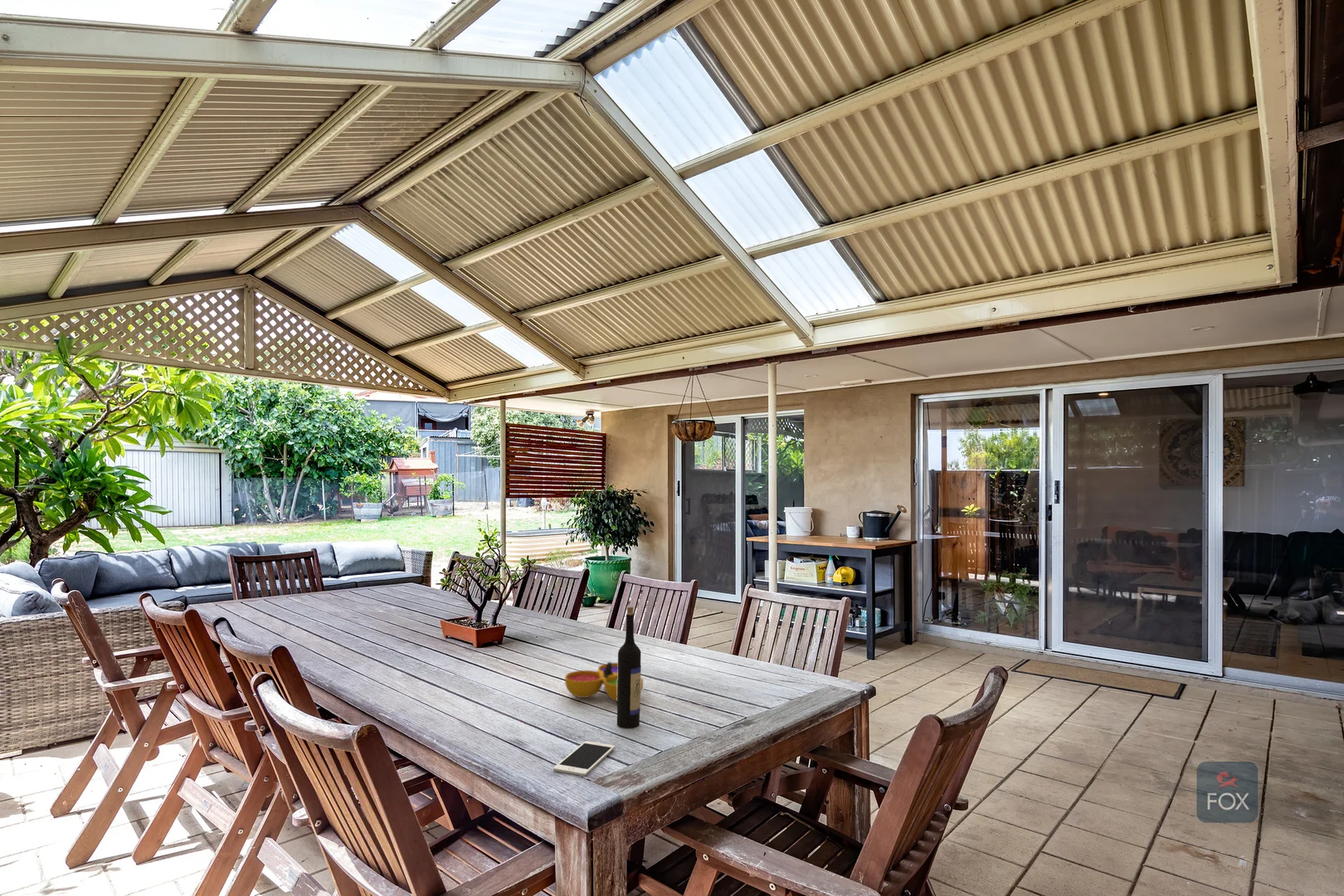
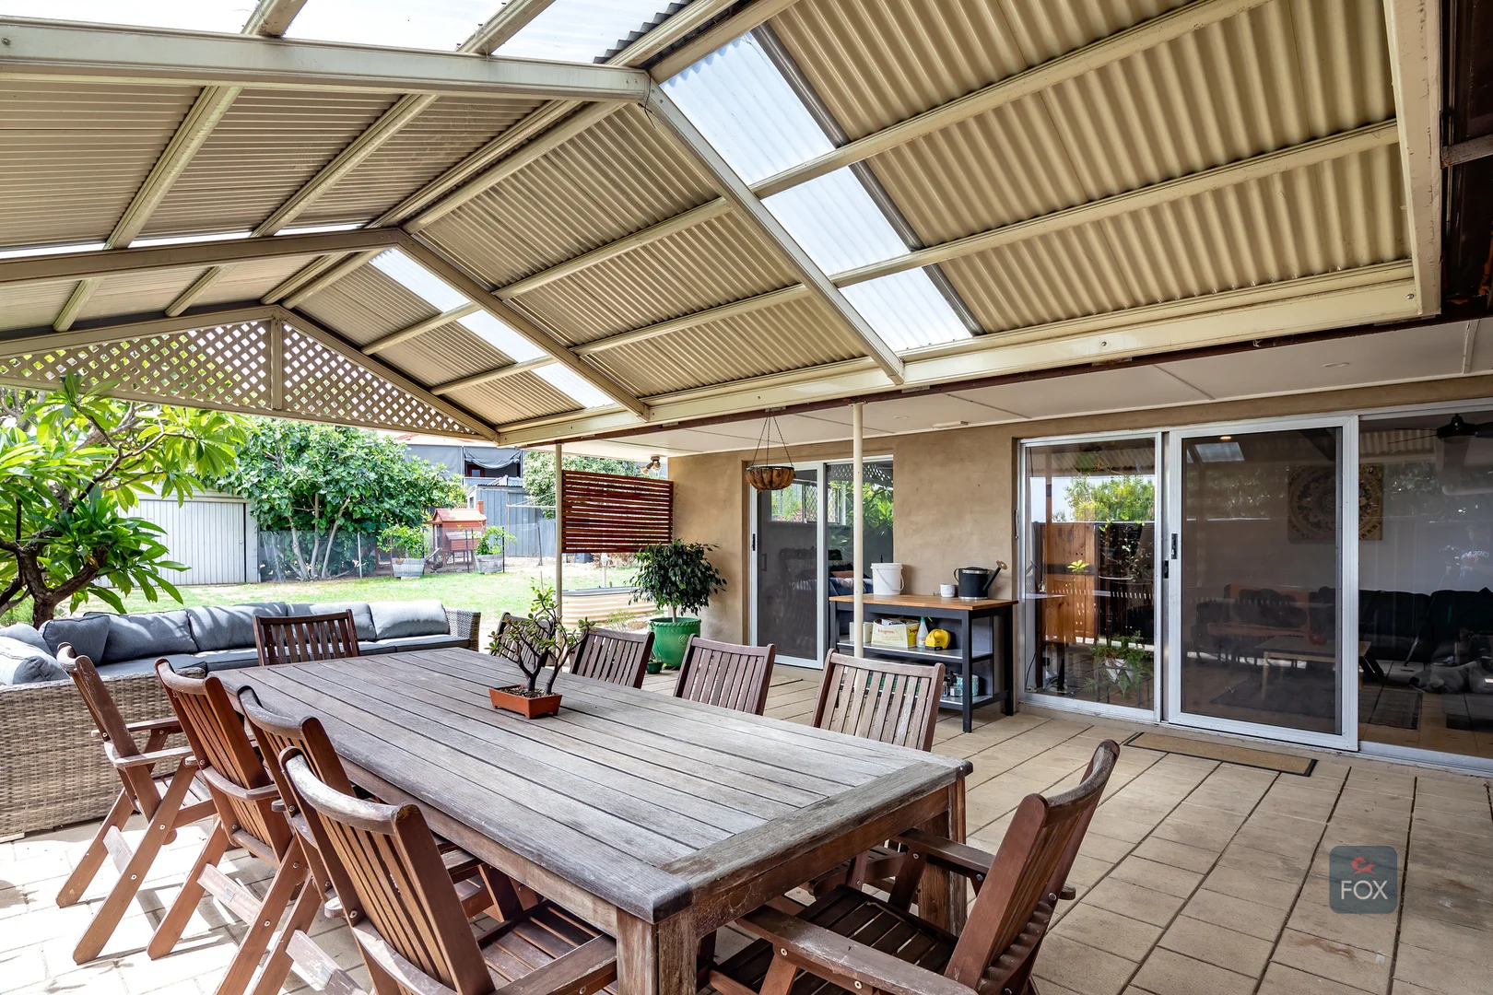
- cell phone [553,740,616,777]
- wine bottle [616,606,642,729]
- decorative bowl [564,661,644,702]
